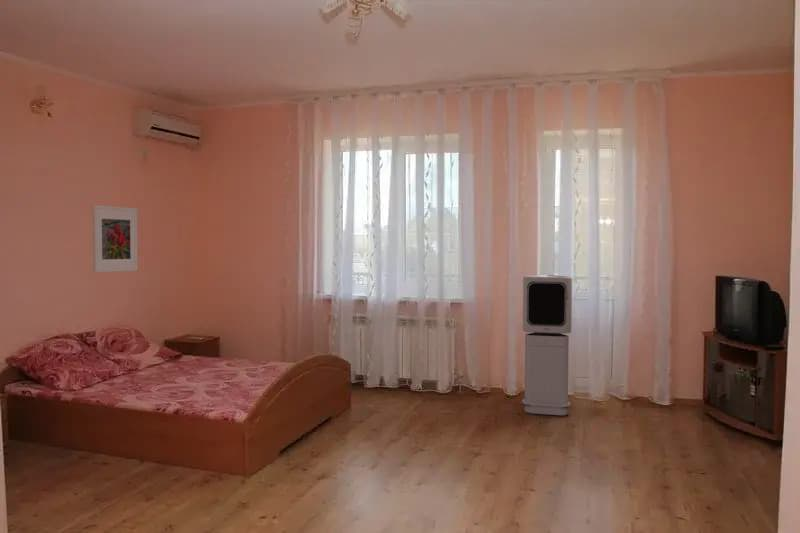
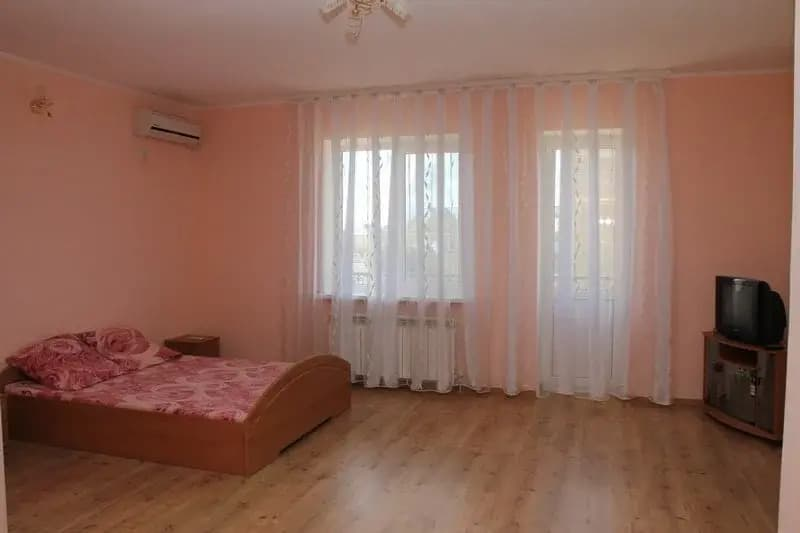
- air purifier [521,274,573,416]
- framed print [92,204,138,274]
